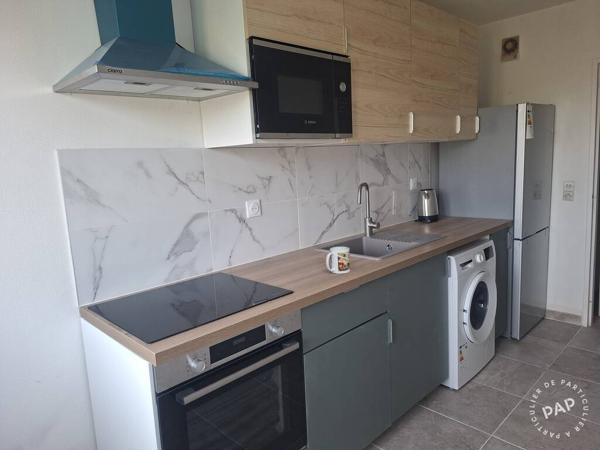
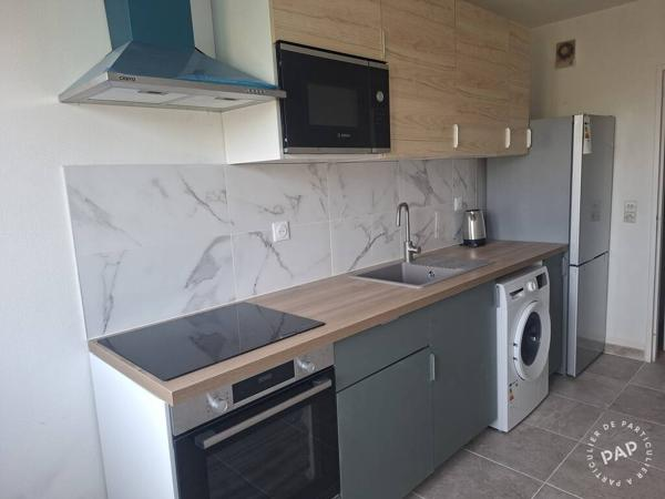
- mug [325,246,351,275]
